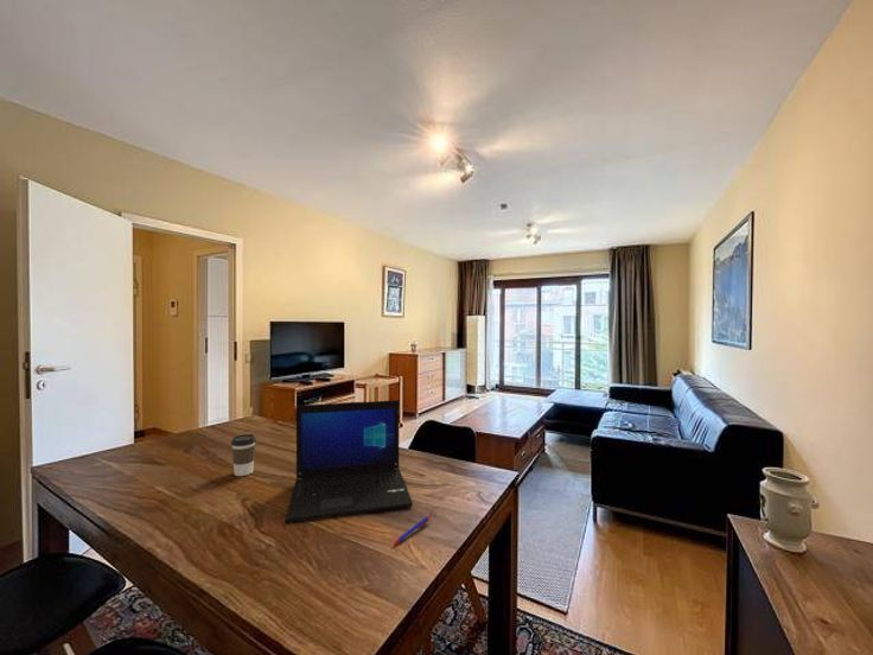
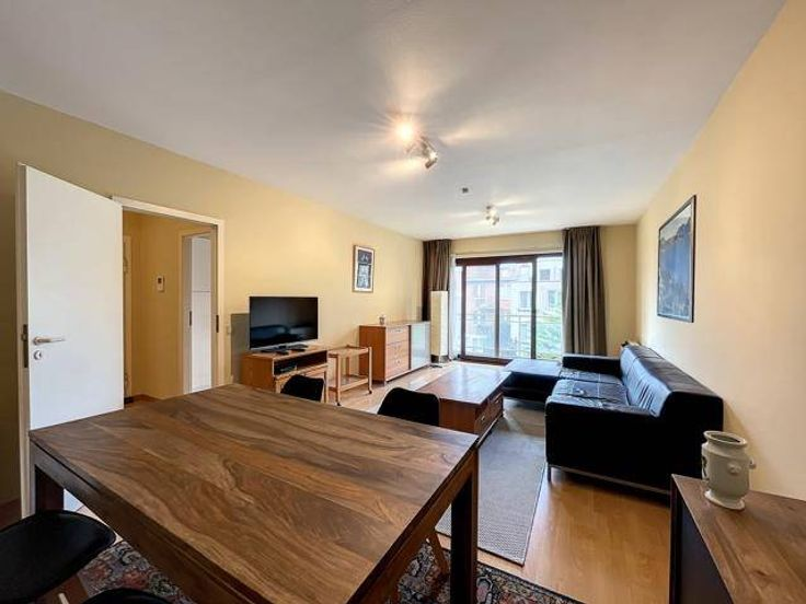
- coffee cup [230,433,257,477]
- pen [391,514,432,546]
- laptop [285,399,414,523]
